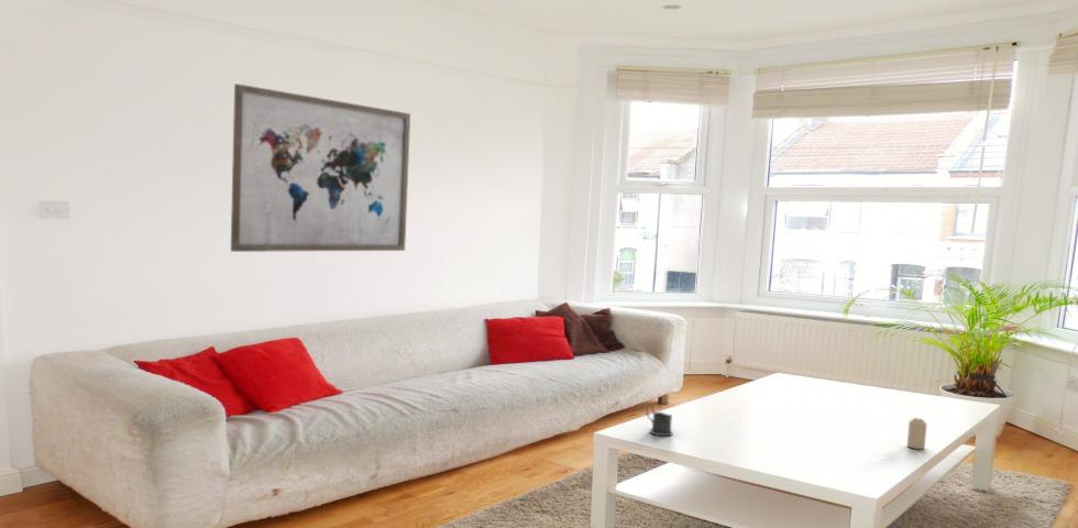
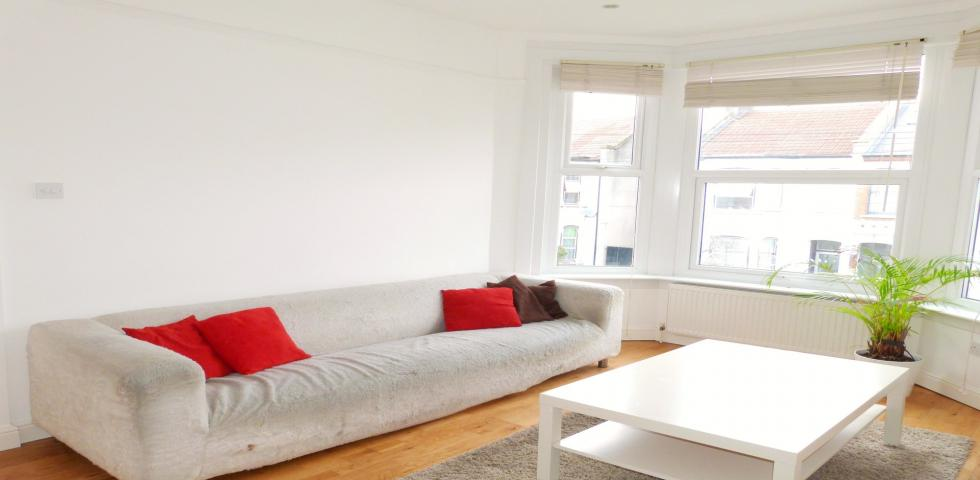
- wall art [230,82,411,253]
- mug [645,405,673,437]
- candle [906,417,927,450]
